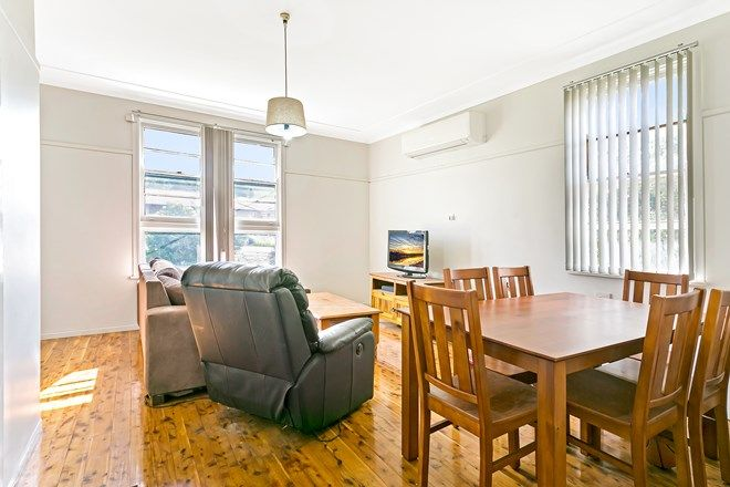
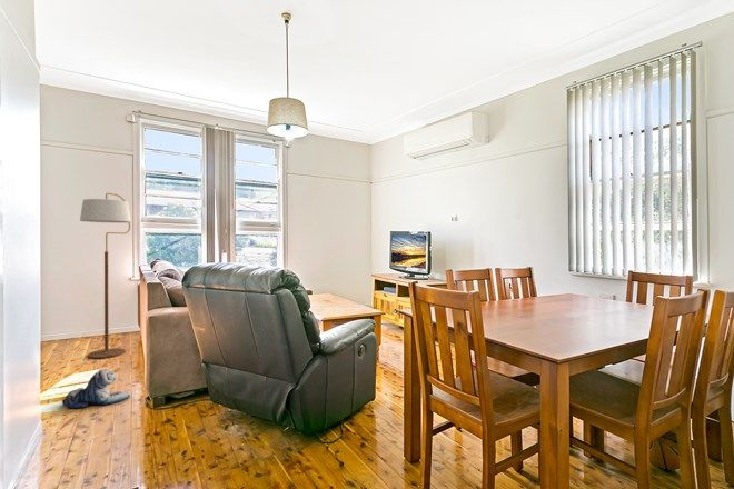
+ plush toy [61,369,132,410]
+ floor lamp [79,192,132,359]
